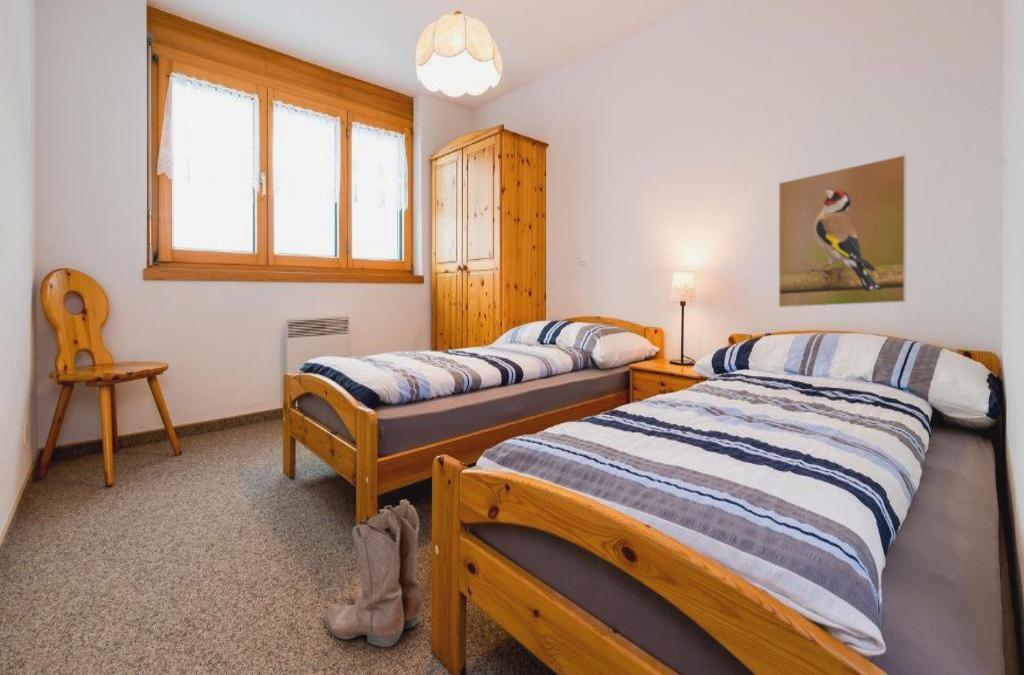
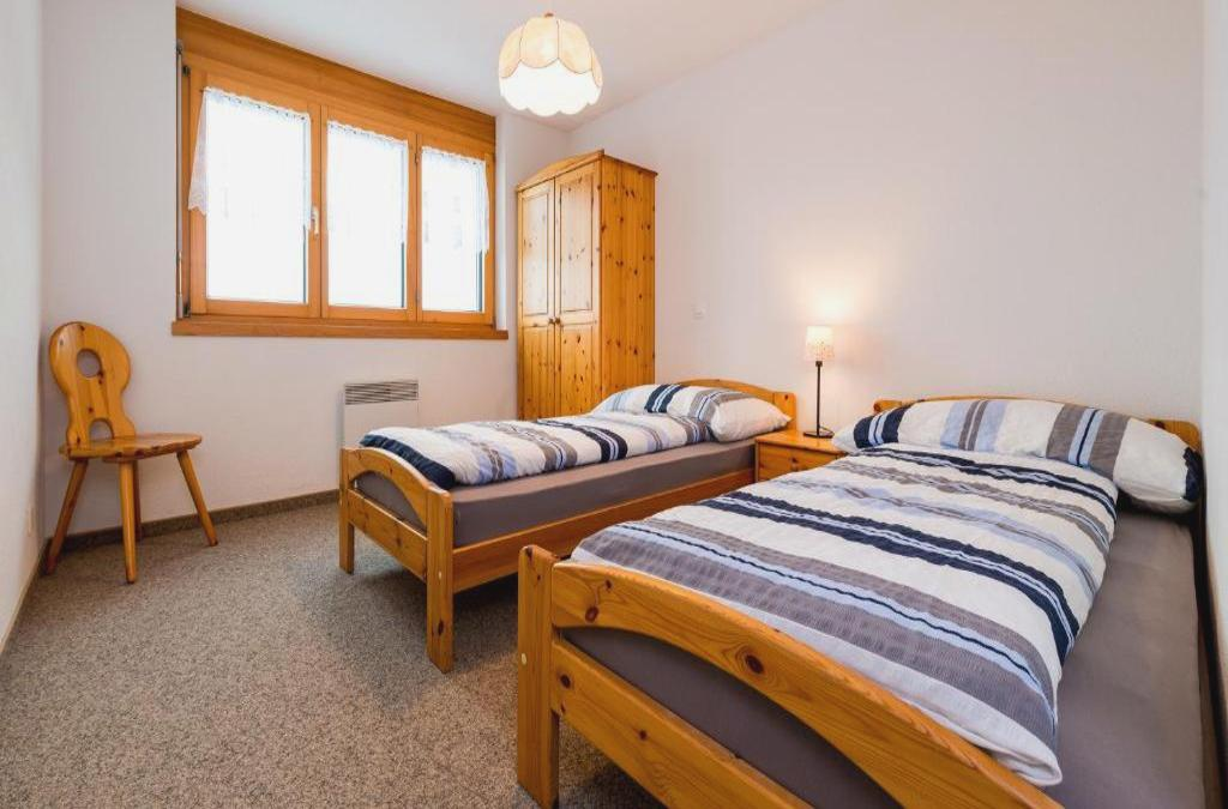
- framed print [778,154,907,308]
- boots [323,499,423,648]
